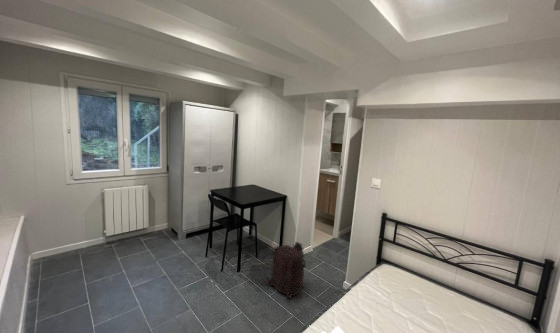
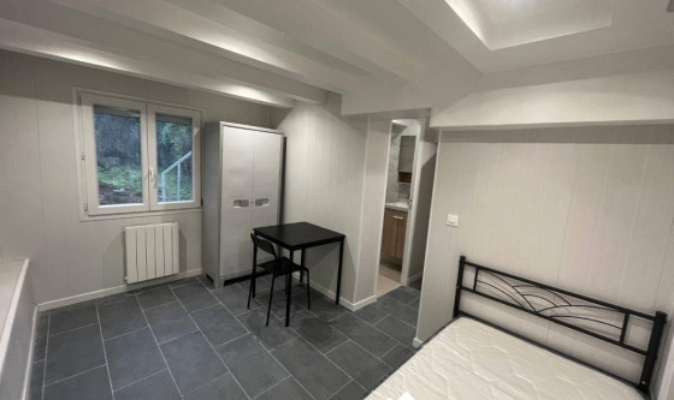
- backpack [260,241,307,299]
